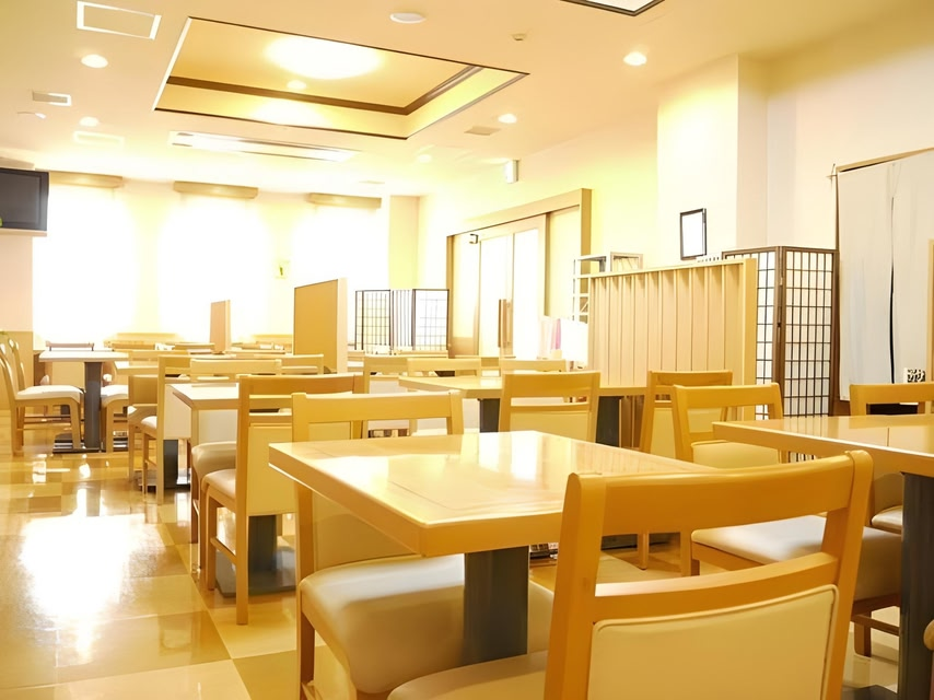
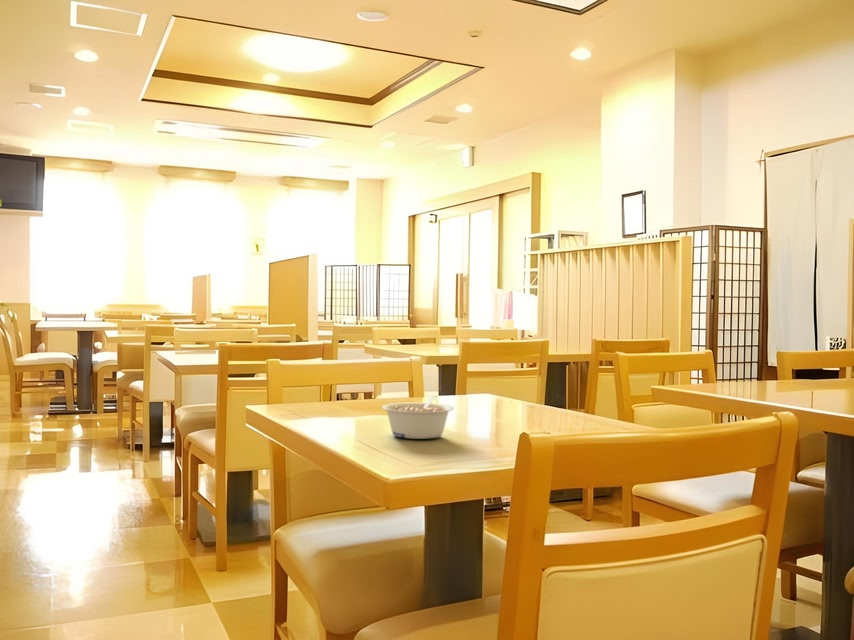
+ legume [381,395,455,440]
